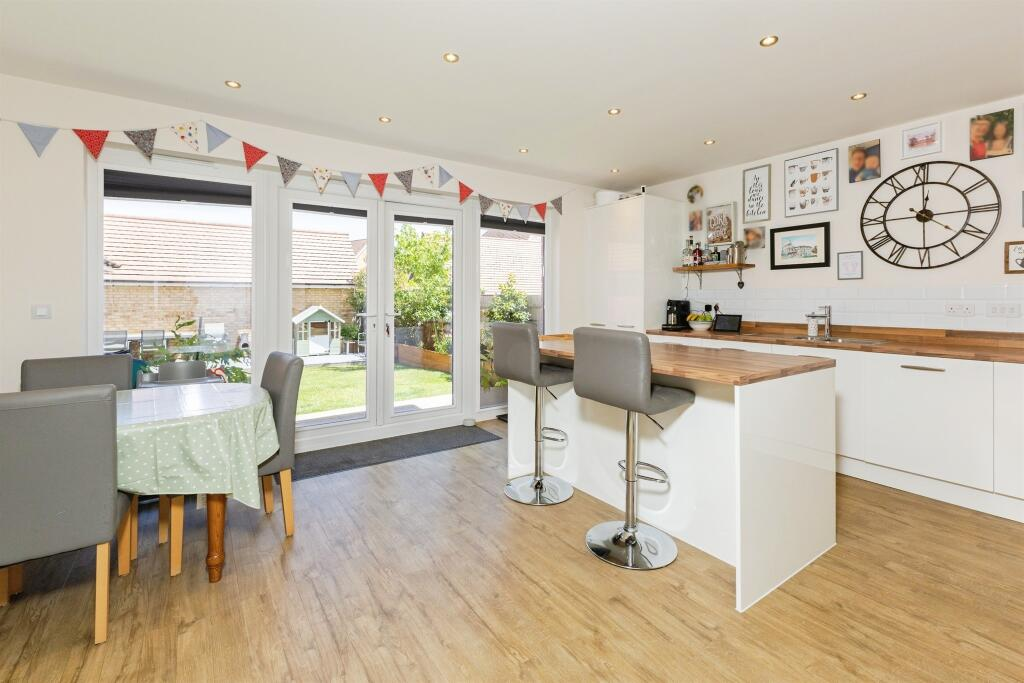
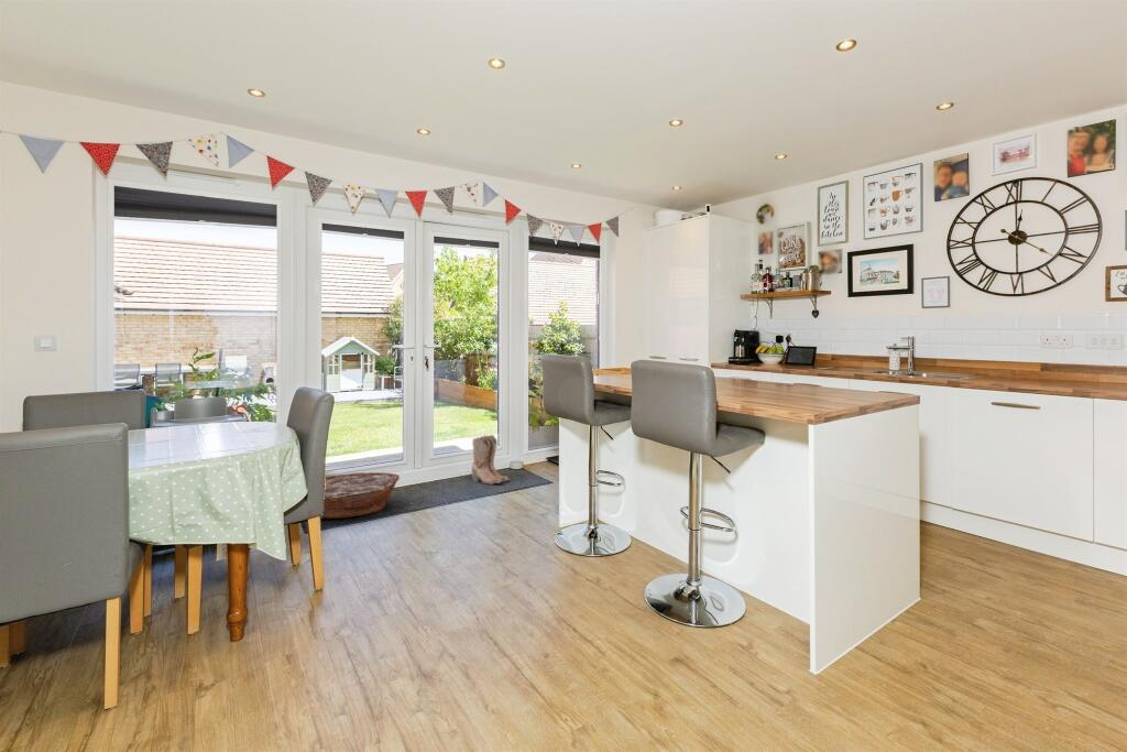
+ boots [471,434,511,486]
+ basket [321,471,401,520]
